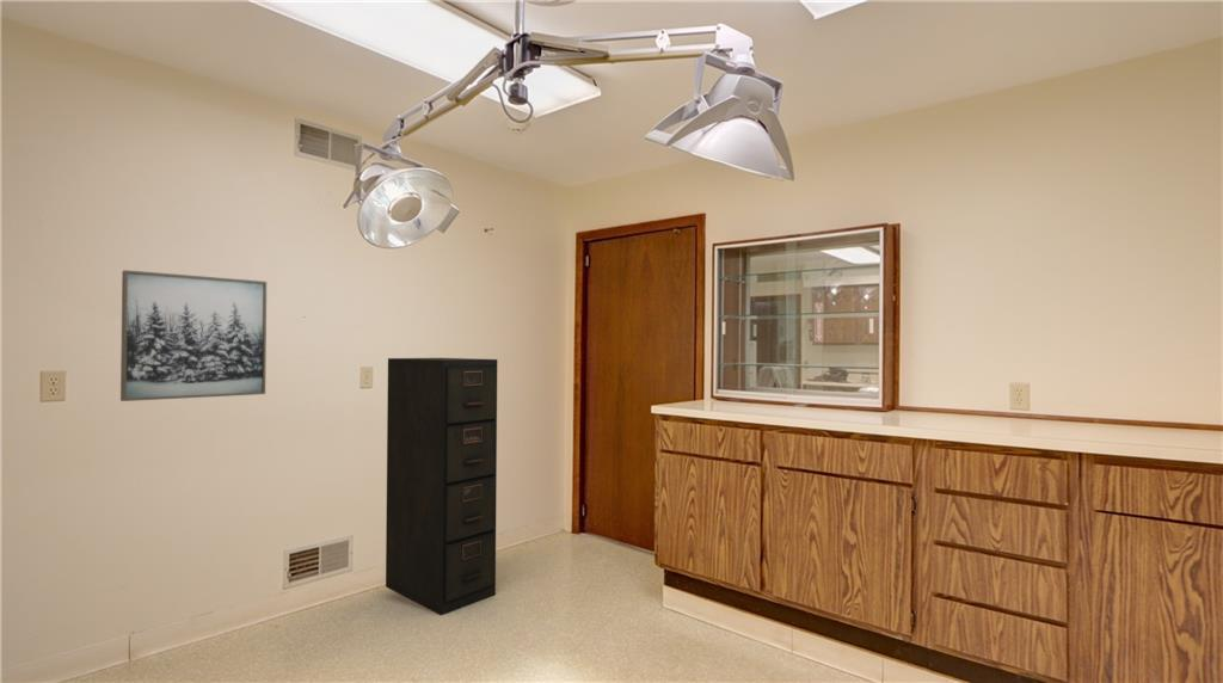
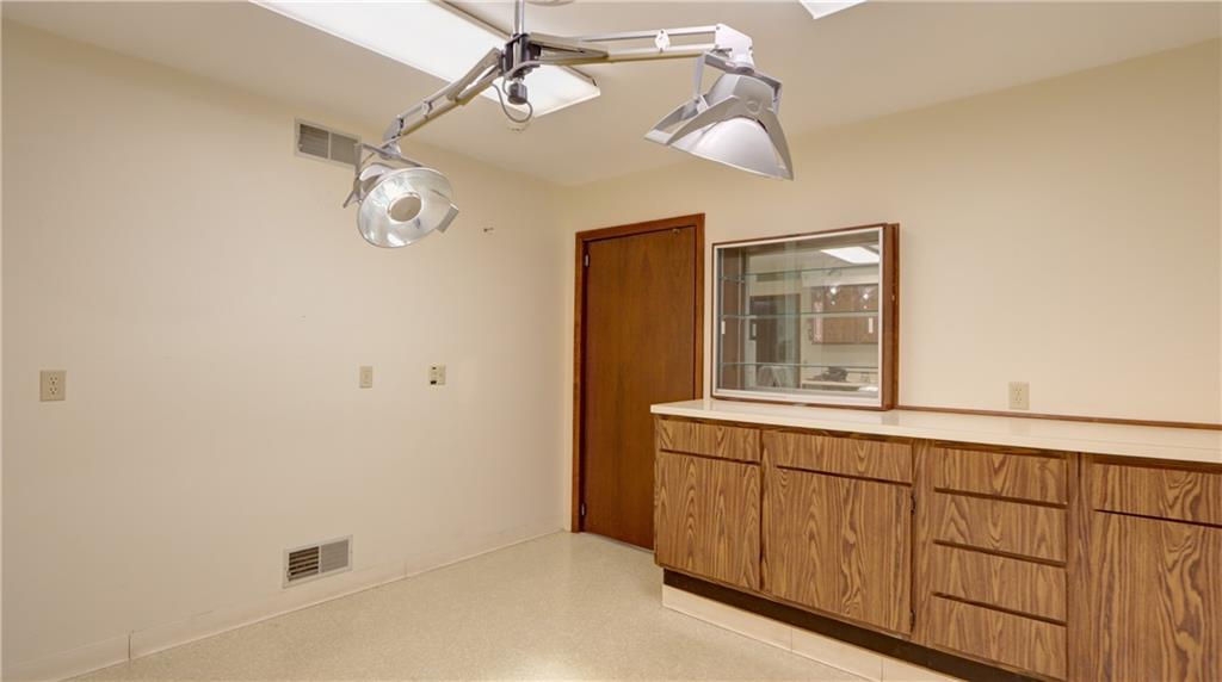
- wall art [119,269,268,402]
- filing cabinet [385,357,498,616]
